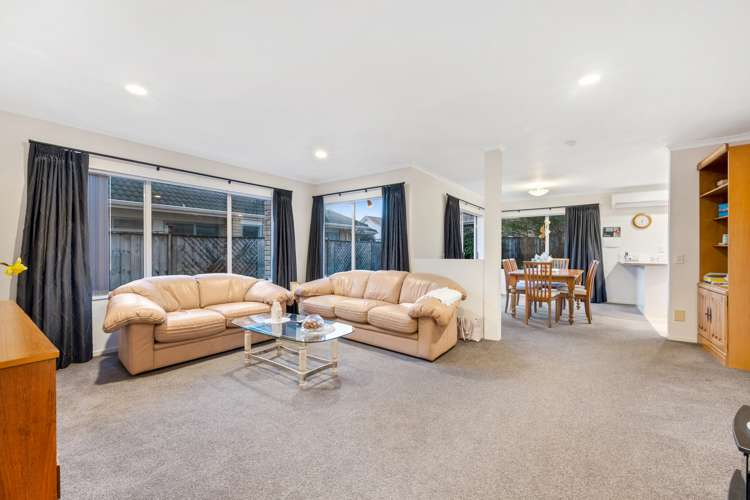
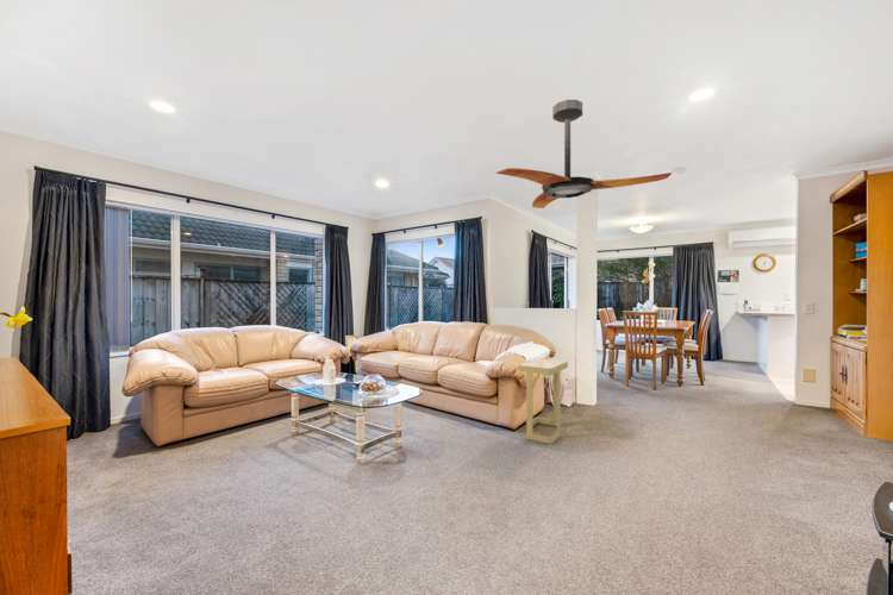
+ side table [517,357,569,445]
+ ceiling fan [495,99,673,209]
